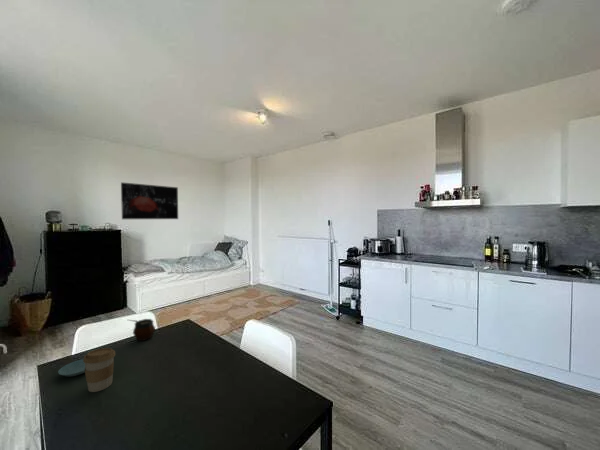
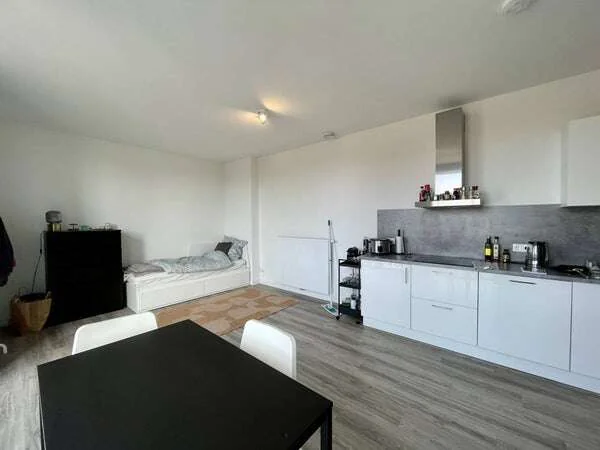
- coffee cup [83,347,116,393]
- wall art [120,181,179,220]
- saucer [57,358,85,377]
- gourd [127,318,156,342]
